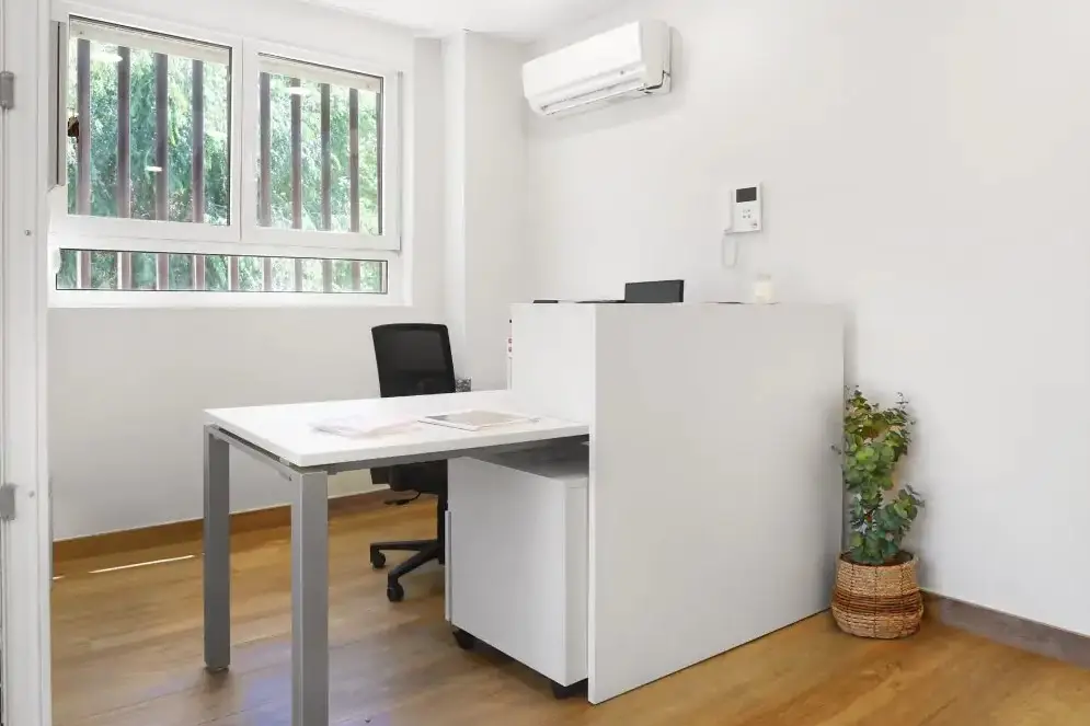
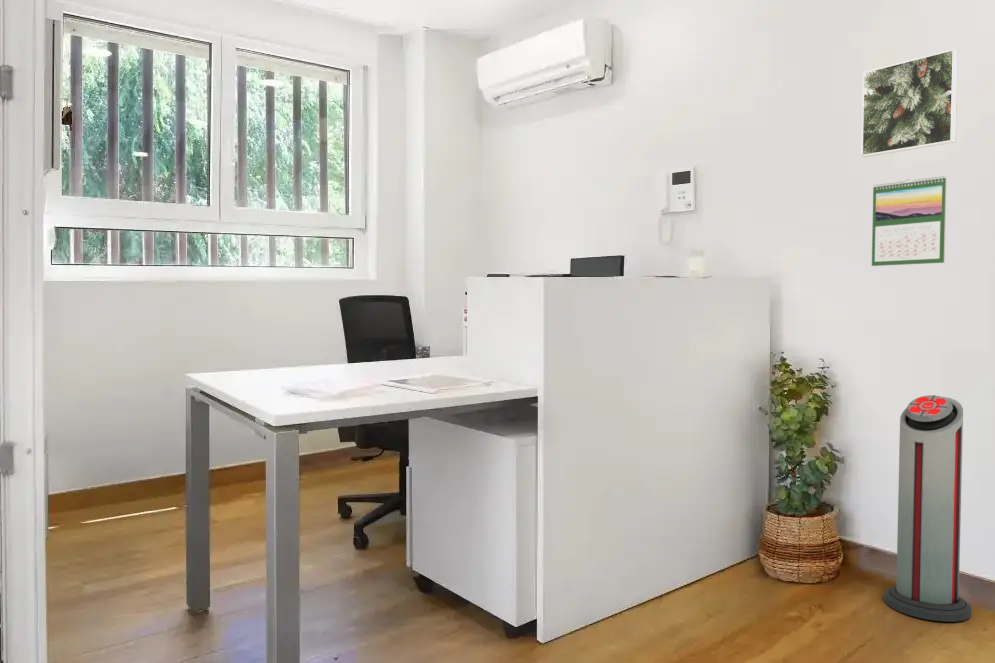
+ air purifier [883,394,973,623]
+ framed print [860,48,959,158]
+ calendar [871,175,948,267]
